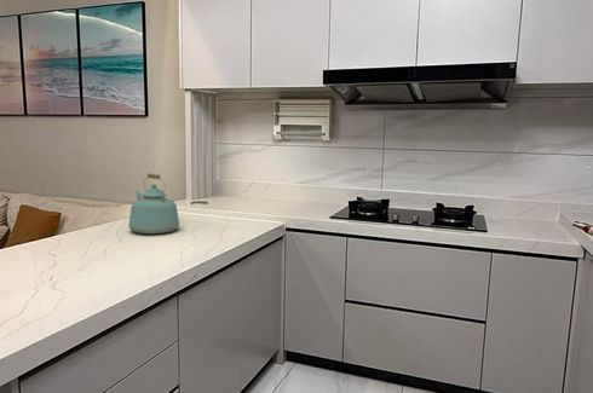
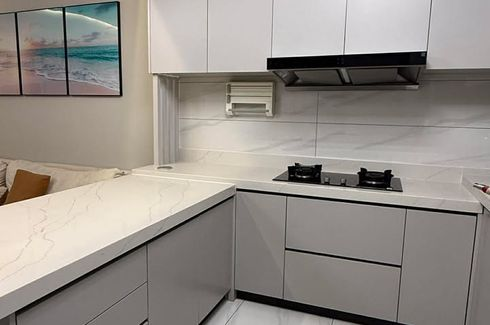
- kettle [127,172,180,236]
